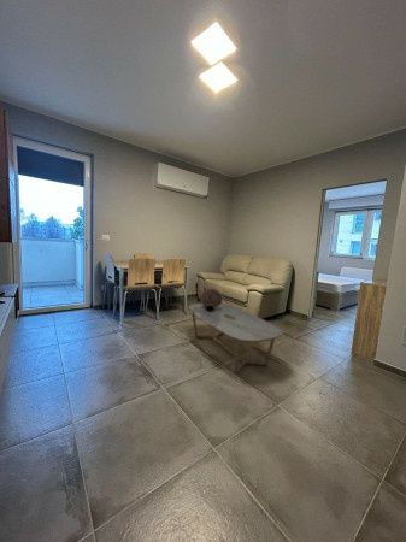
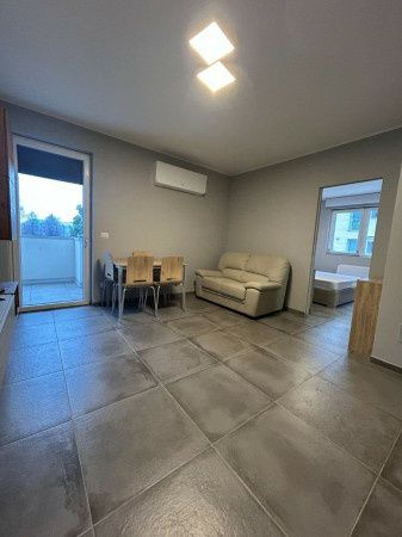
- vessel [199,287,223,312]
- coffee table [187,302,284,375]
